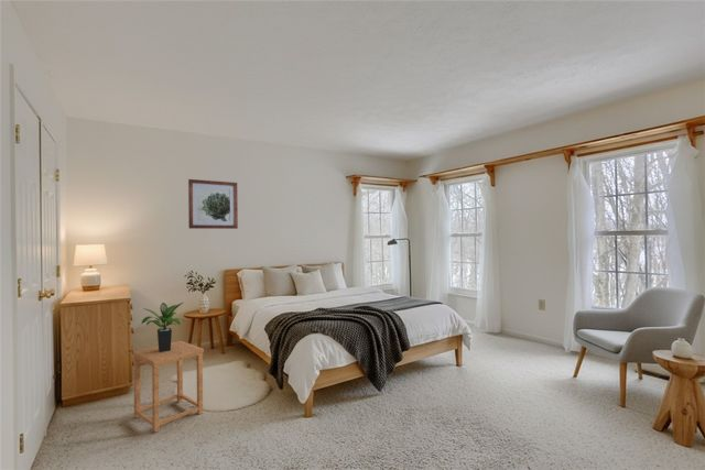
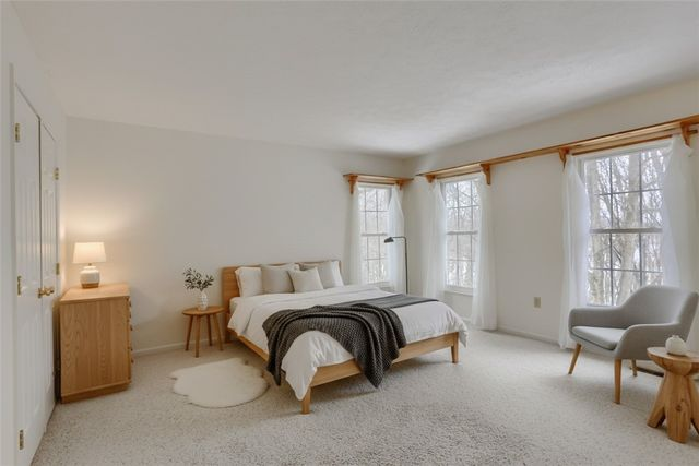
- potted plant [140,302,184,352]
- wall art [187,178,239,230]
- side table [131,340,205,434]
